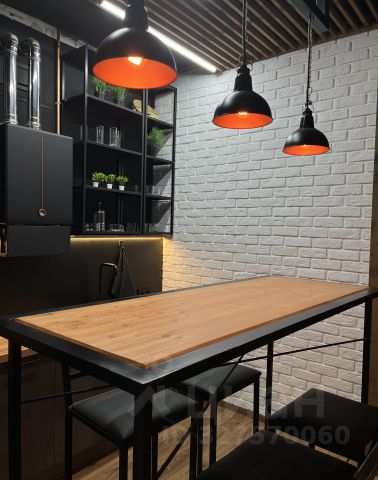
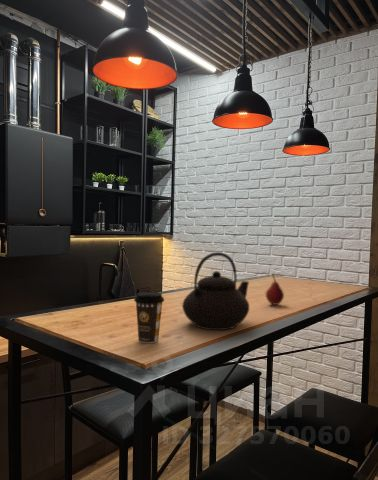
+ coffee cup [133,291,165,344]
+ fruit [265,273,285,306]
+ teapot [181,251,250,331]
